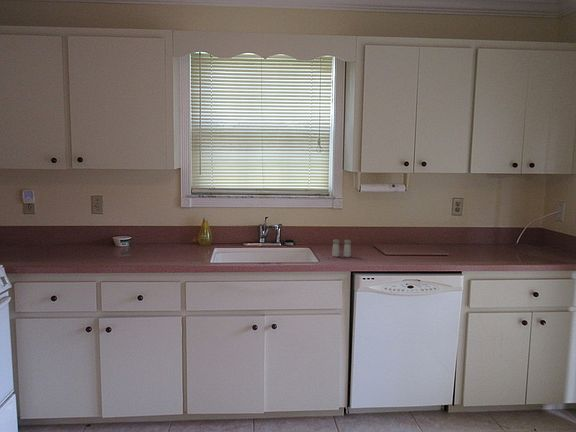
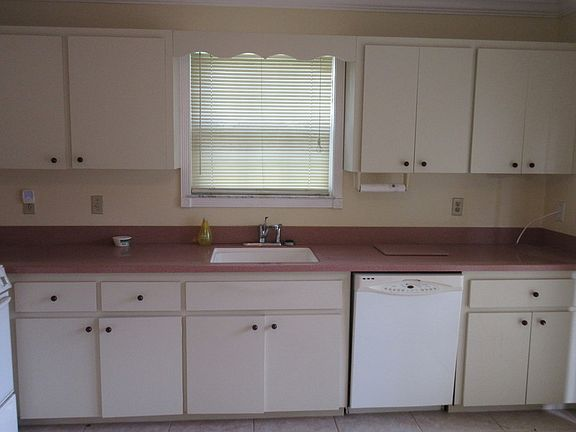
- salt and pepper shaker [331,239,352,258]
